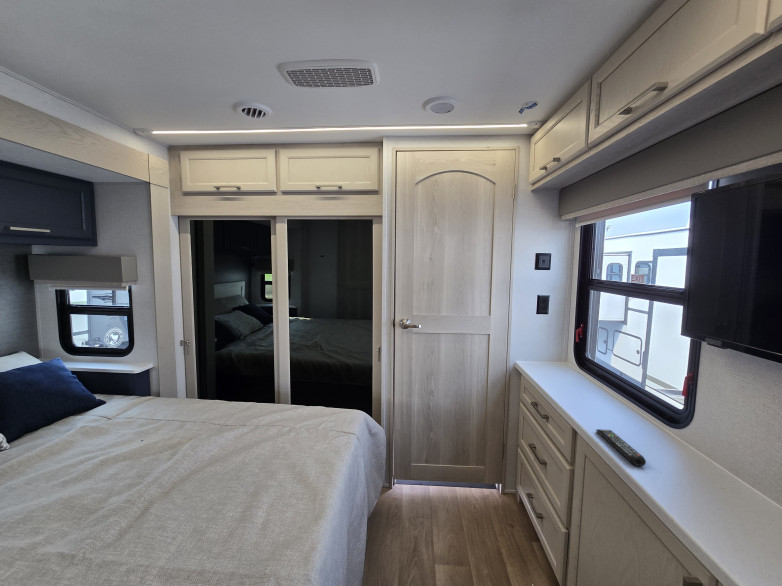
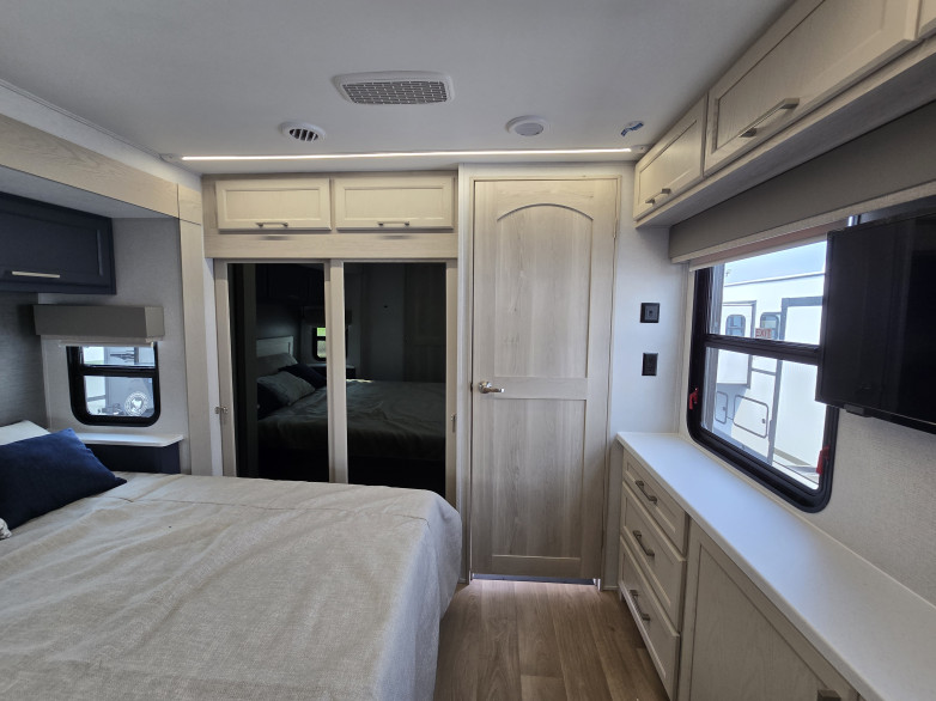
- remote control [595,428,647,467]
